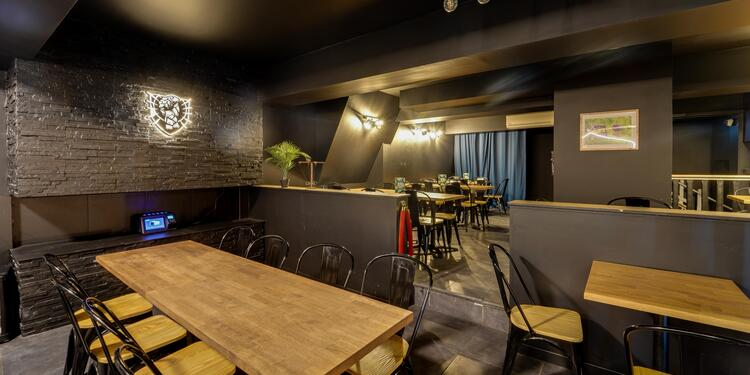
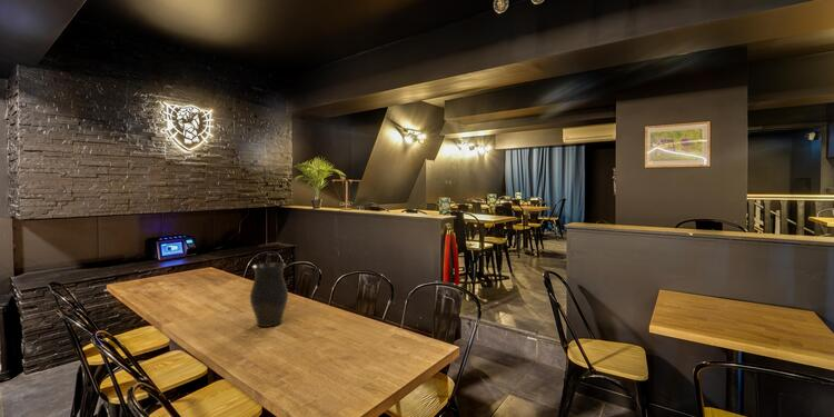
+ vase [249,261,289,328]
